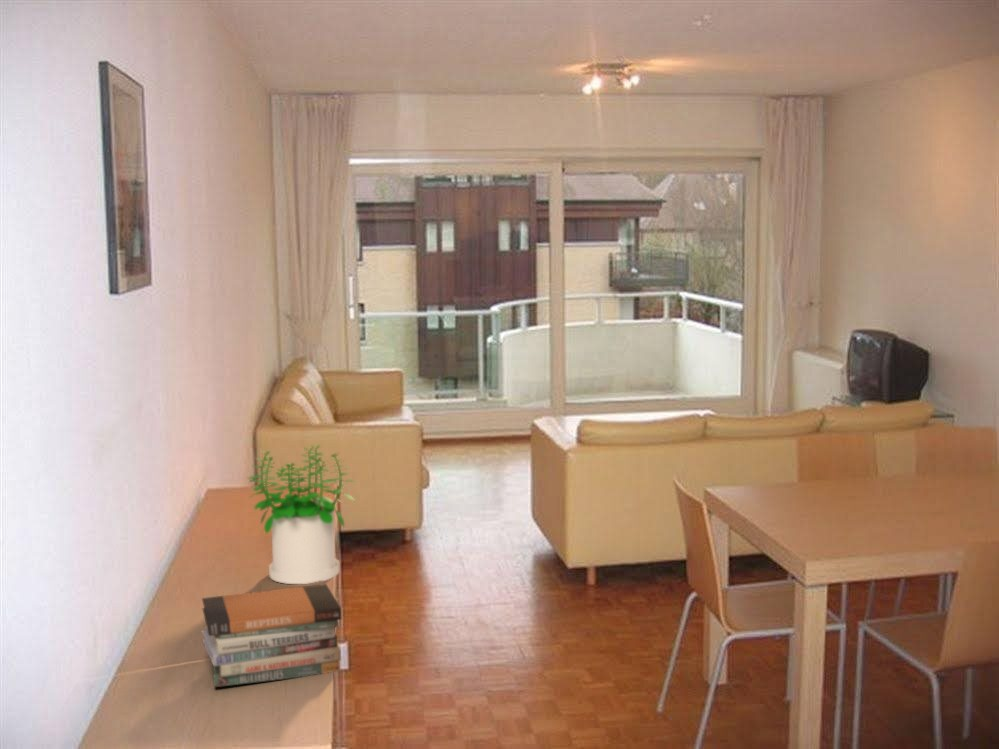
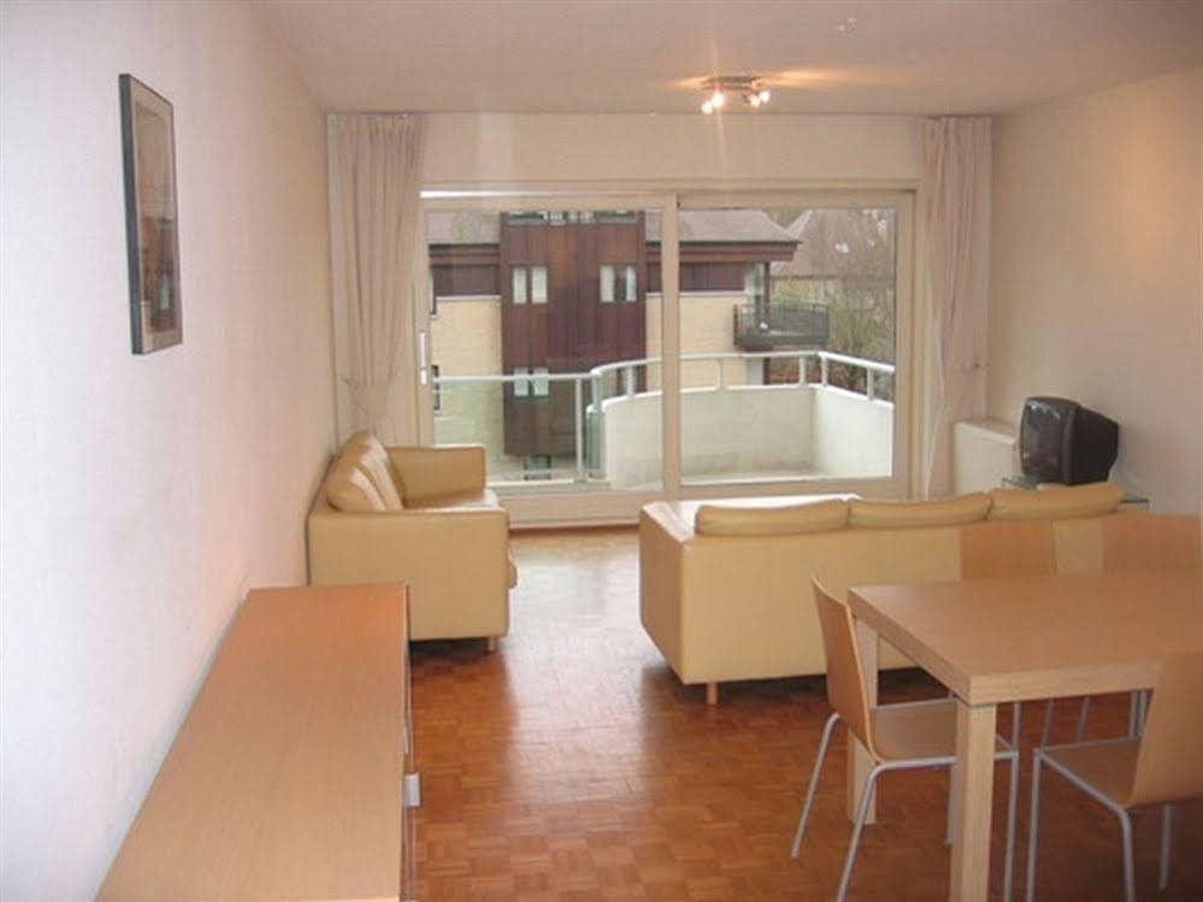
- book stack [201,583,342,688]
- potted plant [247,444,356,585]
